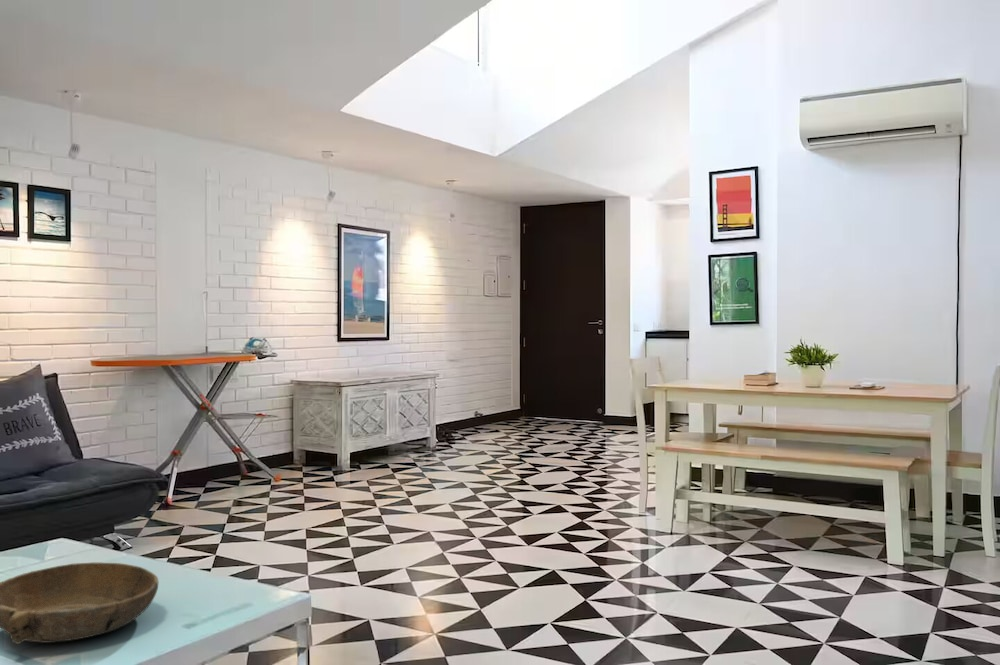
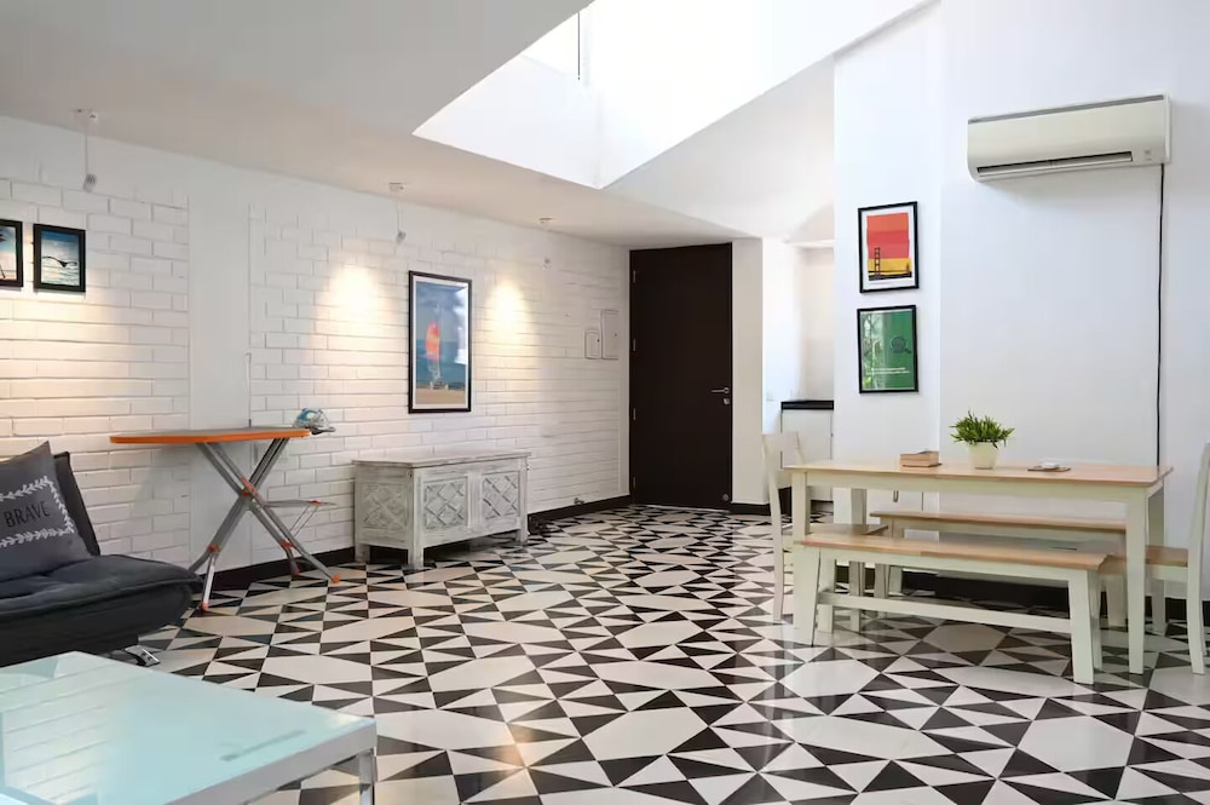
- bowl [0,561,159,645]
